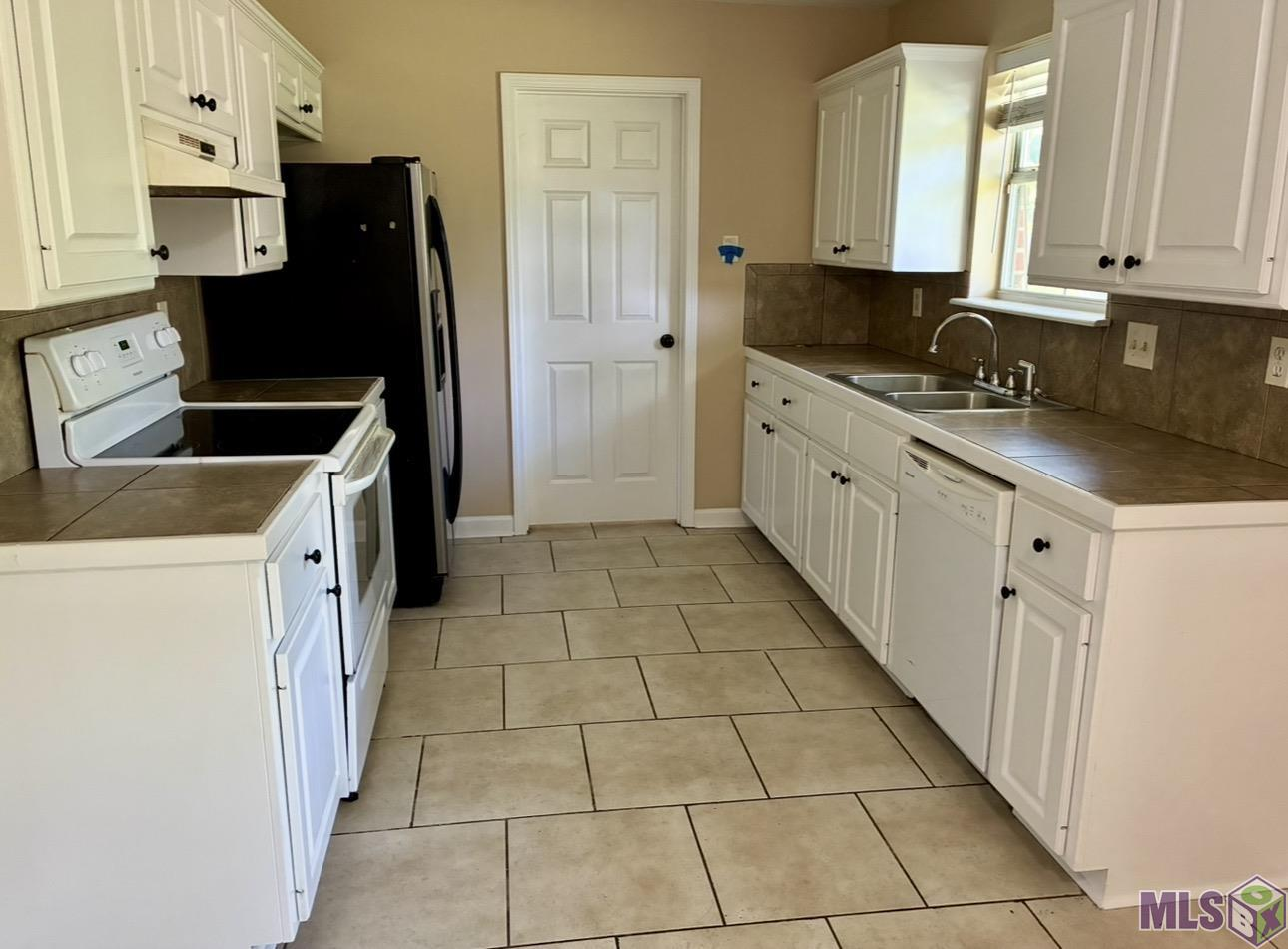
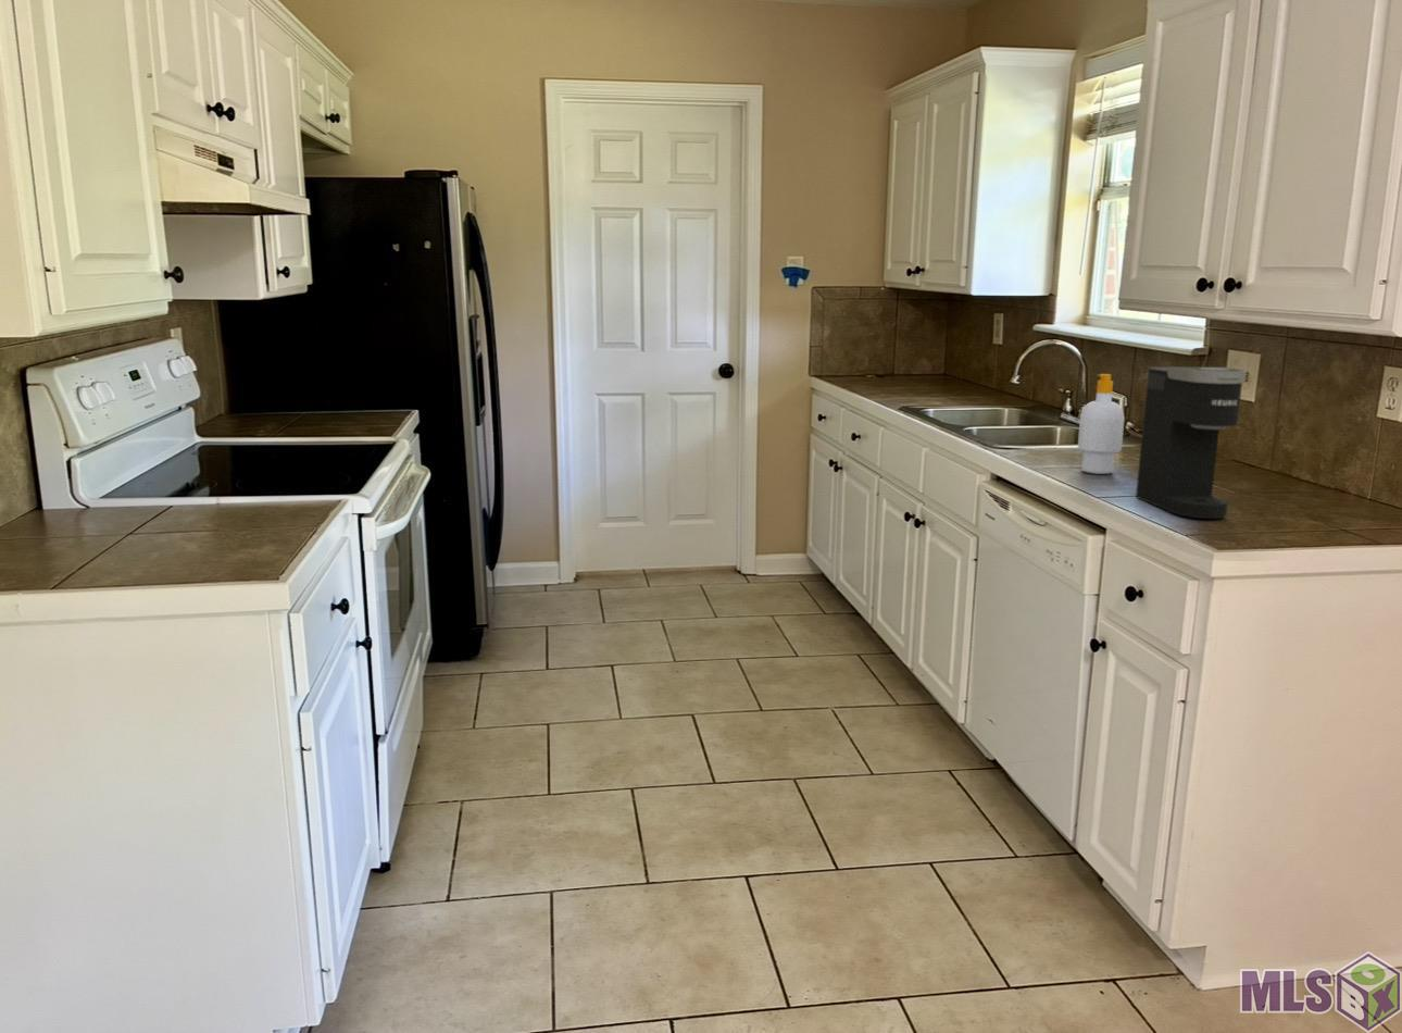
+ coffee maker [1134,366,1247,519]
+ soap bottle [1077,373,1126,476]
